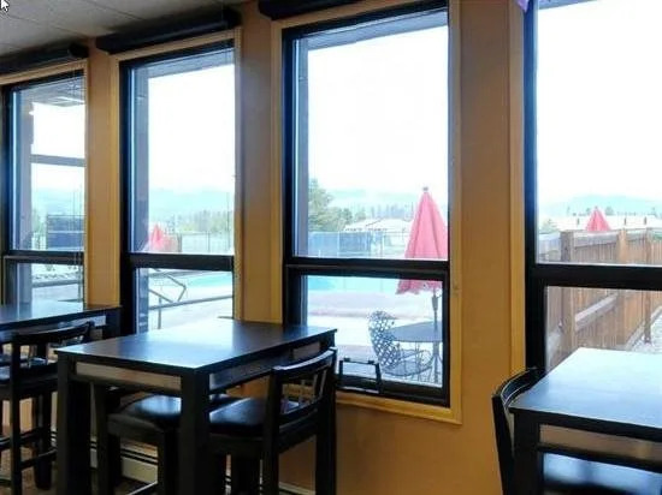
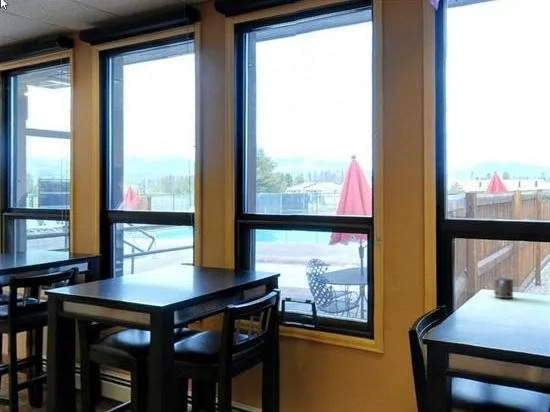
+ cup [493,276,514,299]
